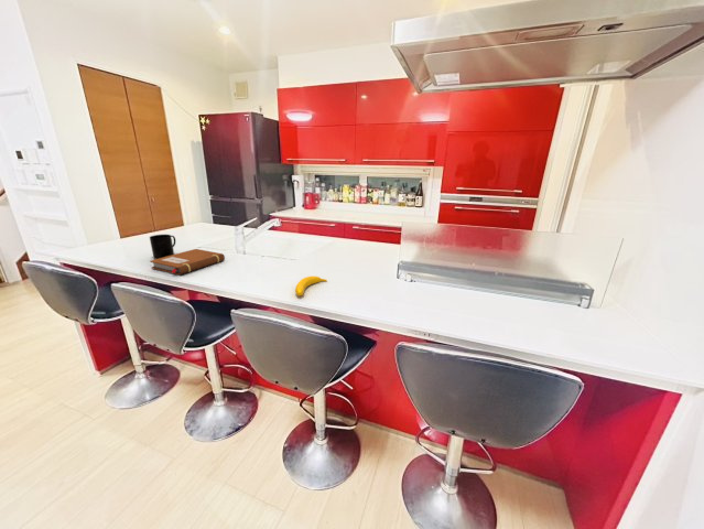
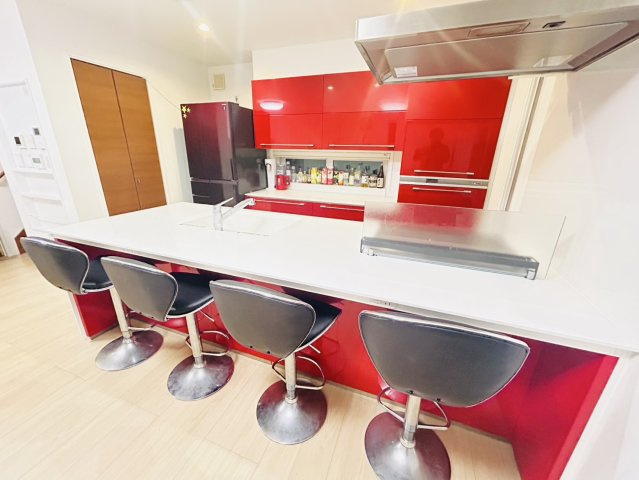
- mug [149,234,176,260]
- notebook [149,248,226,276]
- banana [294,276,328,296]
